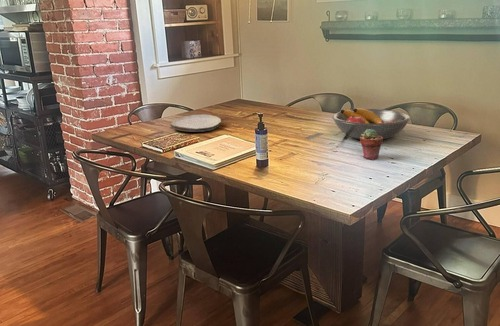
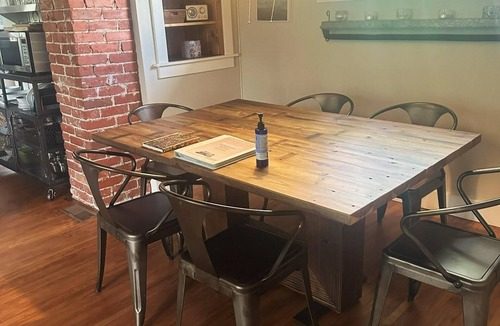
- fruit bowl [331,107,411,140]
- potted succulent [359,129,384,161]
- plate [170,113,222,133]
